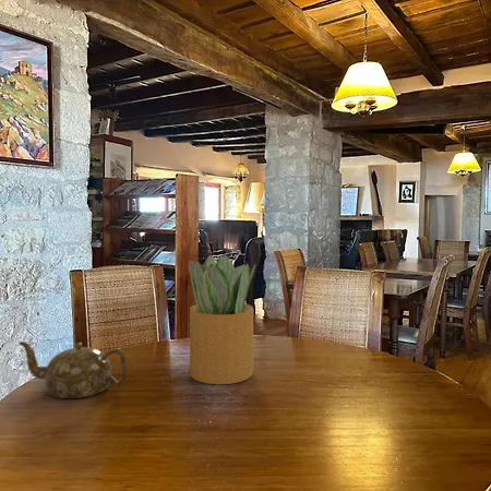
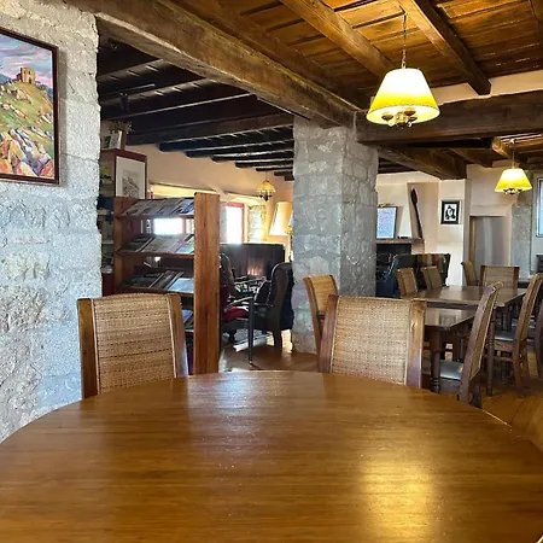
- teapot [19,340,128,399]
- potted plant [188,254,256,385]
